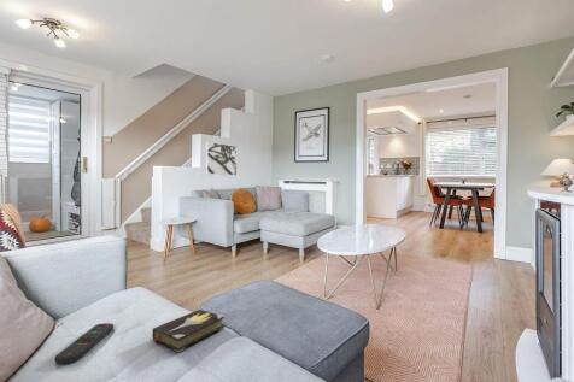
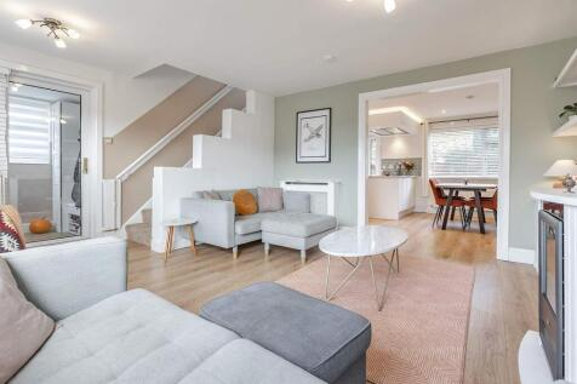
- hardback book [150,308,226,353]
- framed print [205,141,238,176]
- remote control [54,322,115,364]
